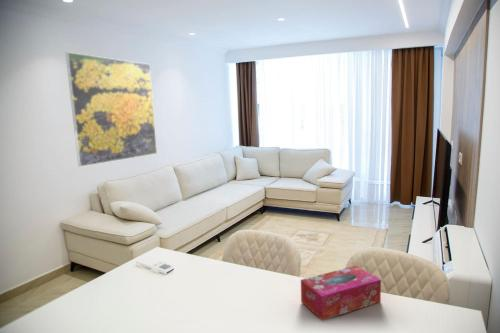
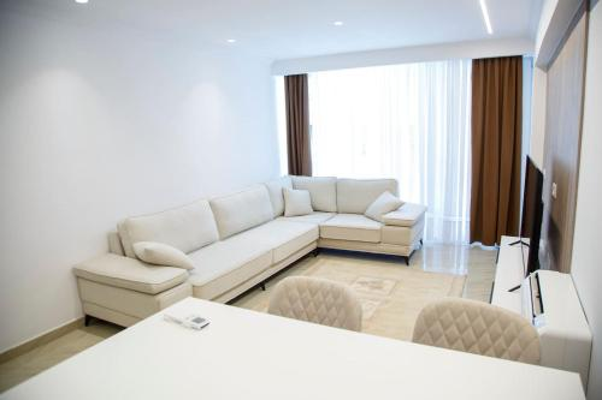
- tissue box [300,265,382,321]
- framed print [65,51,158,168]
